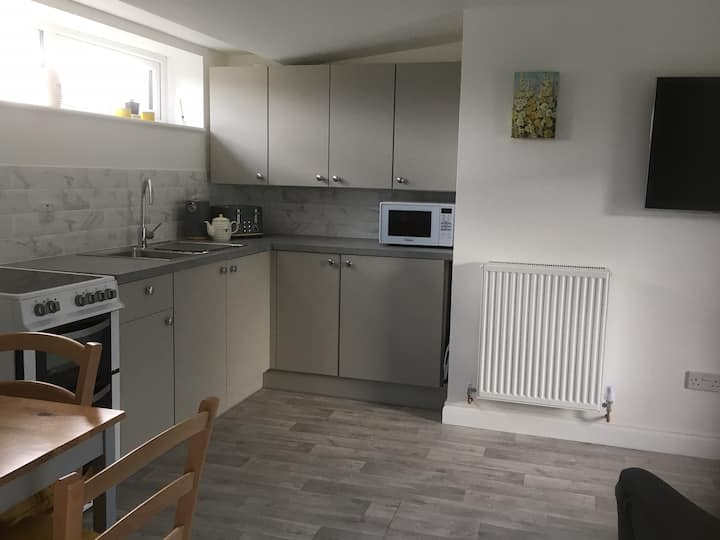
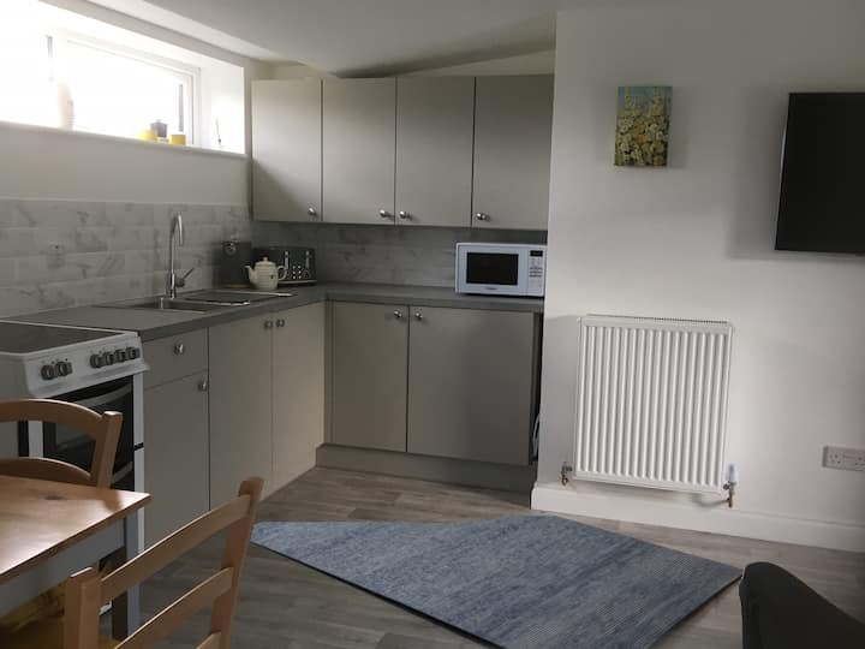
+ rug [249,510,745,649]
